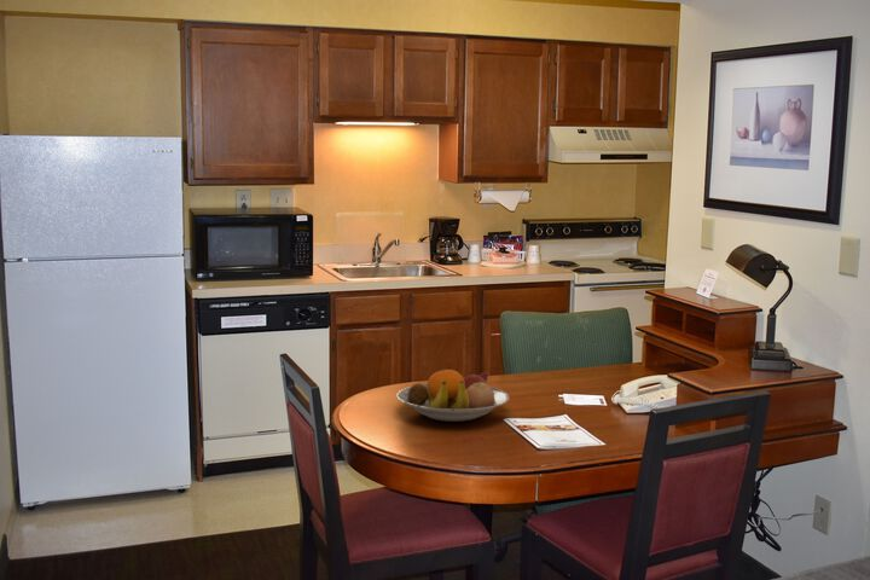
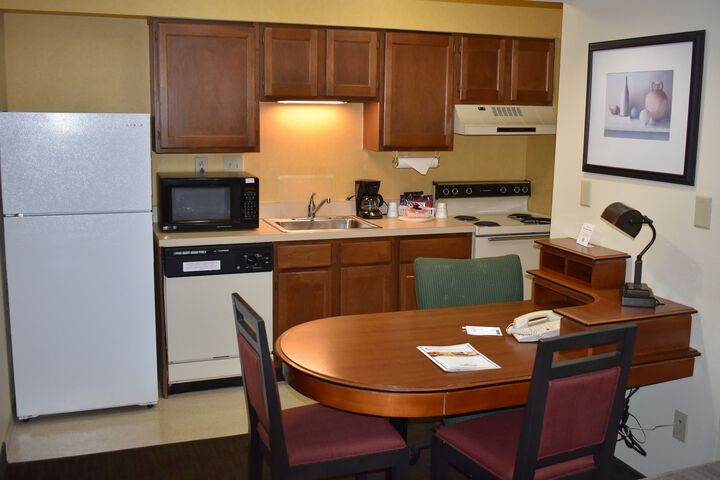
- fruit bowl [395,366,510,423]
